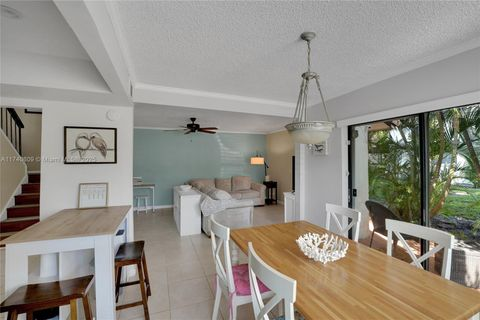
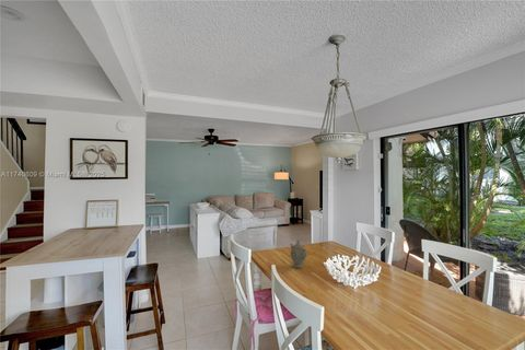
+ chinaware [289,238,308,269]
